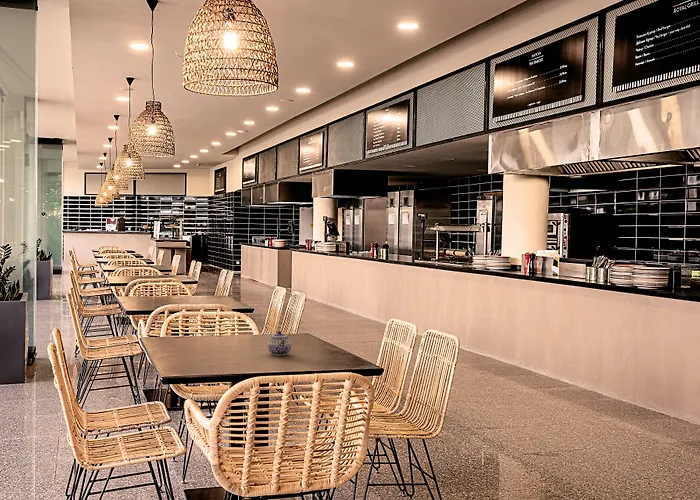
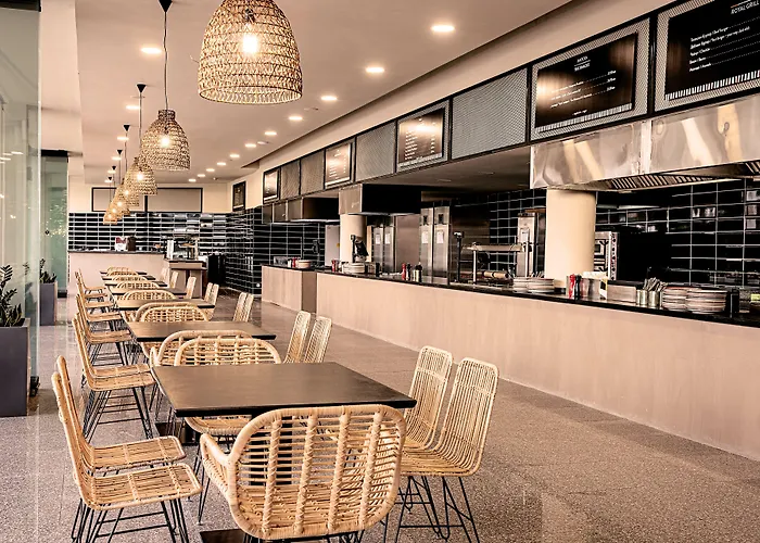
- teapot [267,330,292,356]
